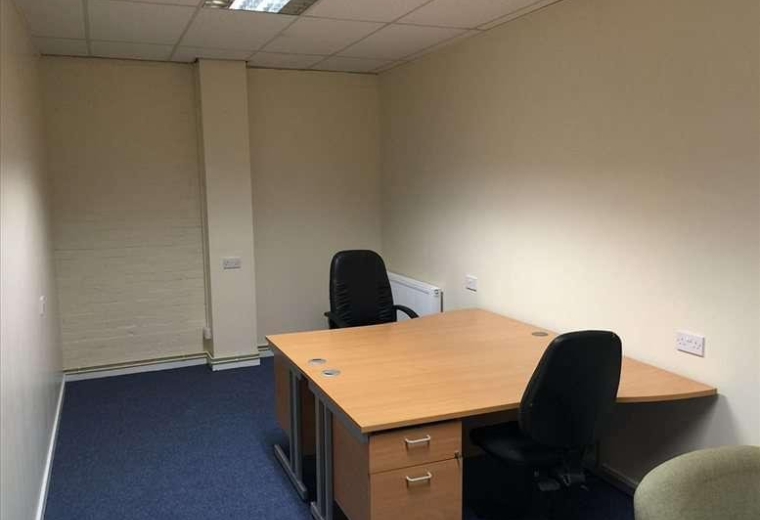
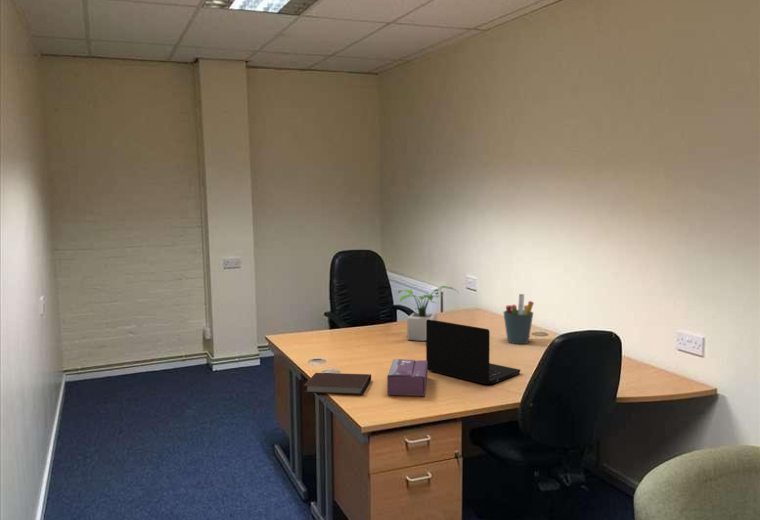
+ laptop [425,319,522,385]
+ notebook [303,372,372,396]
+ potted plant [397,285,459,342]
+ pen holder [502,293,535,345]
+ tissue box [386,358,429,397]
